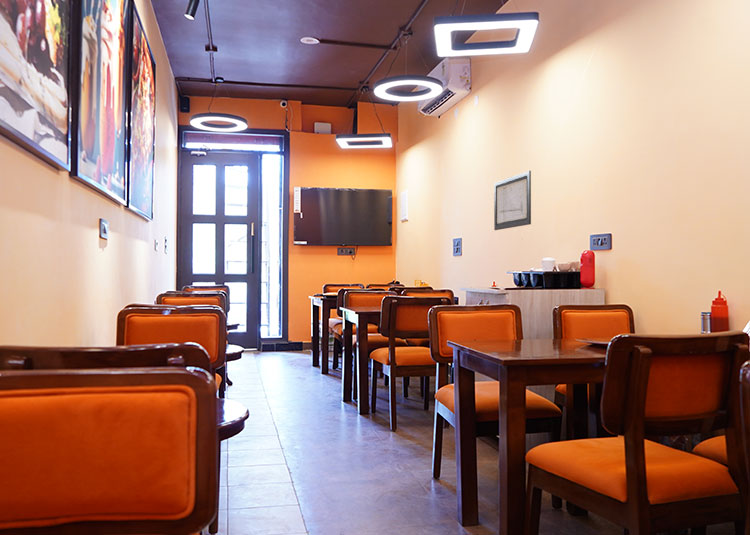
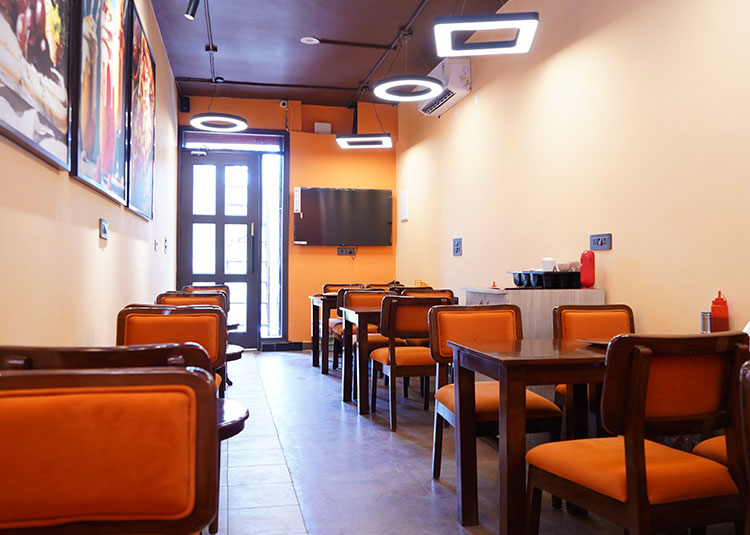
- wall art [493,170,532,231]
